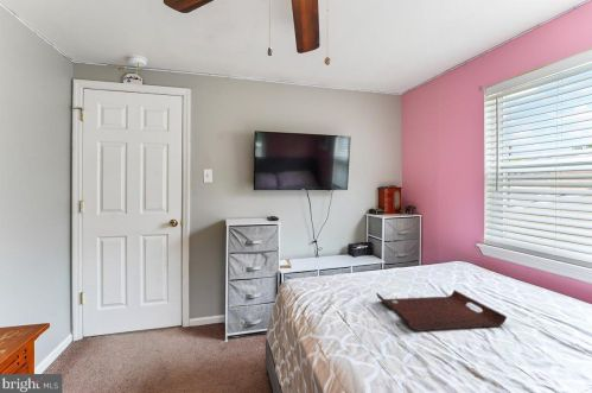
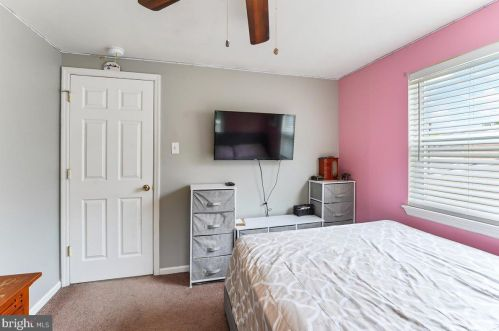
- serving tray [375,289,508,332]
